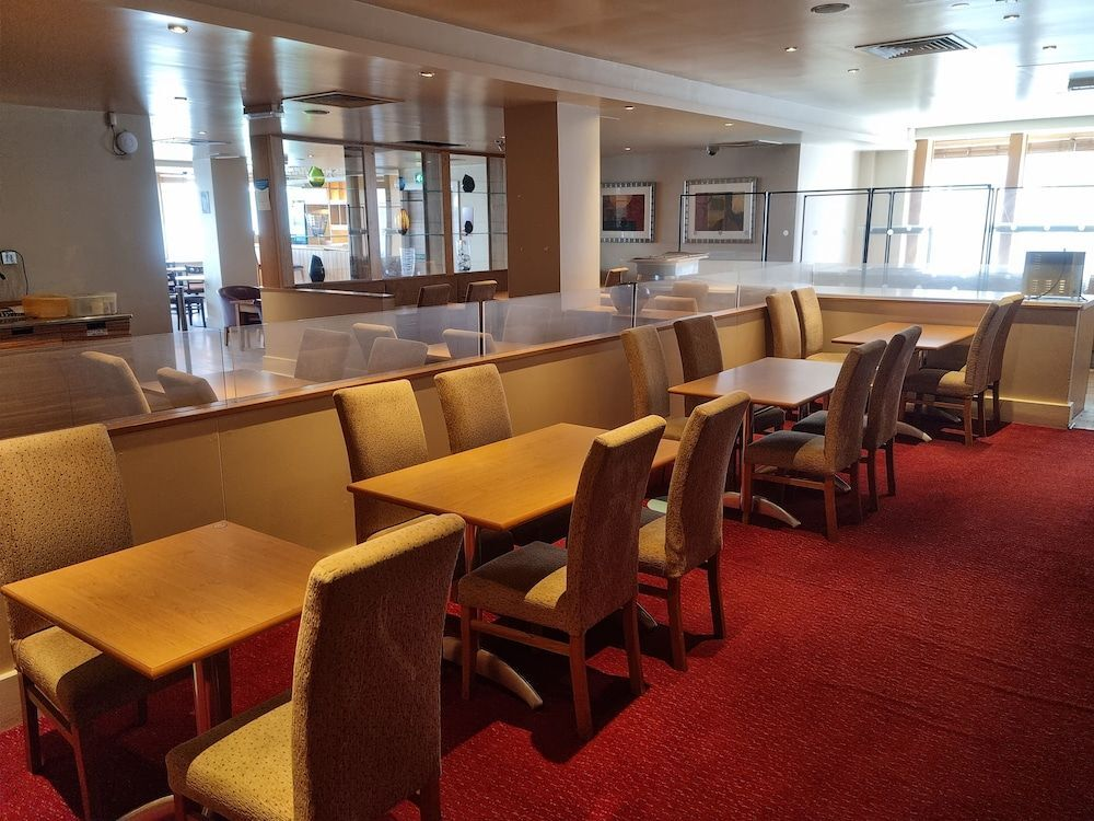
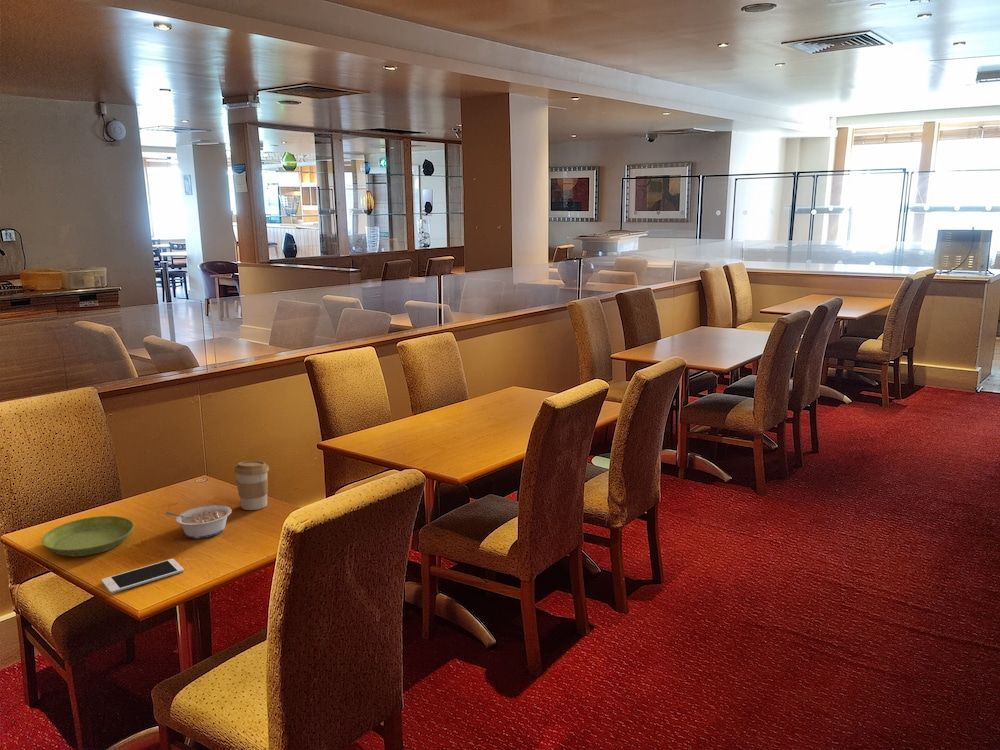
+ coffee cup [233,460,270,511]
+ cell phone [100,558,185,595]
+ saucer [41,515,135,557]
+ legume [165,504,233,539]
